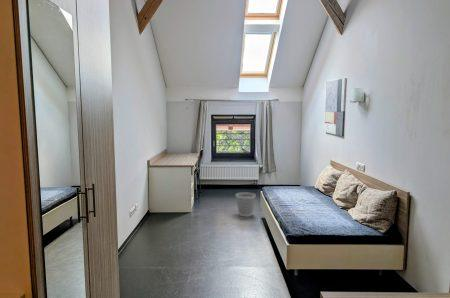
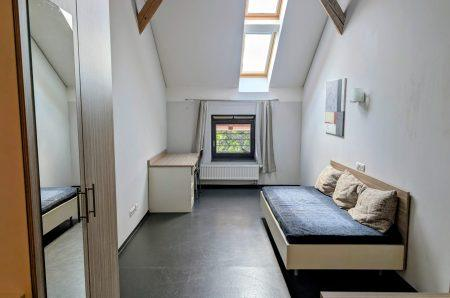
- wastebasket [235,191,257,217]
